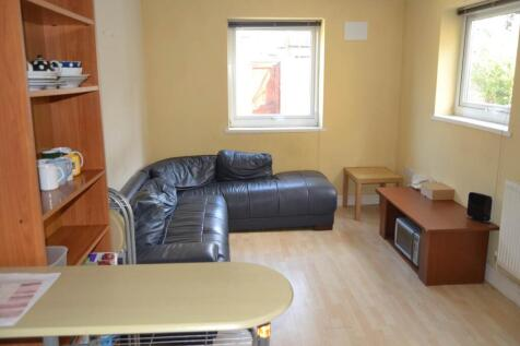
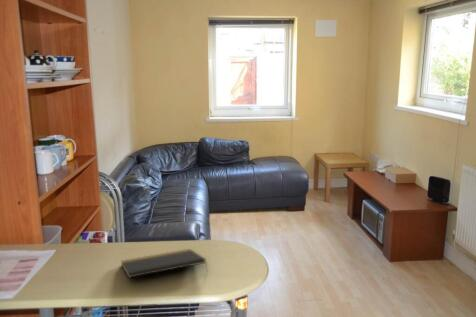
+ notepad [120,248,209,279]
